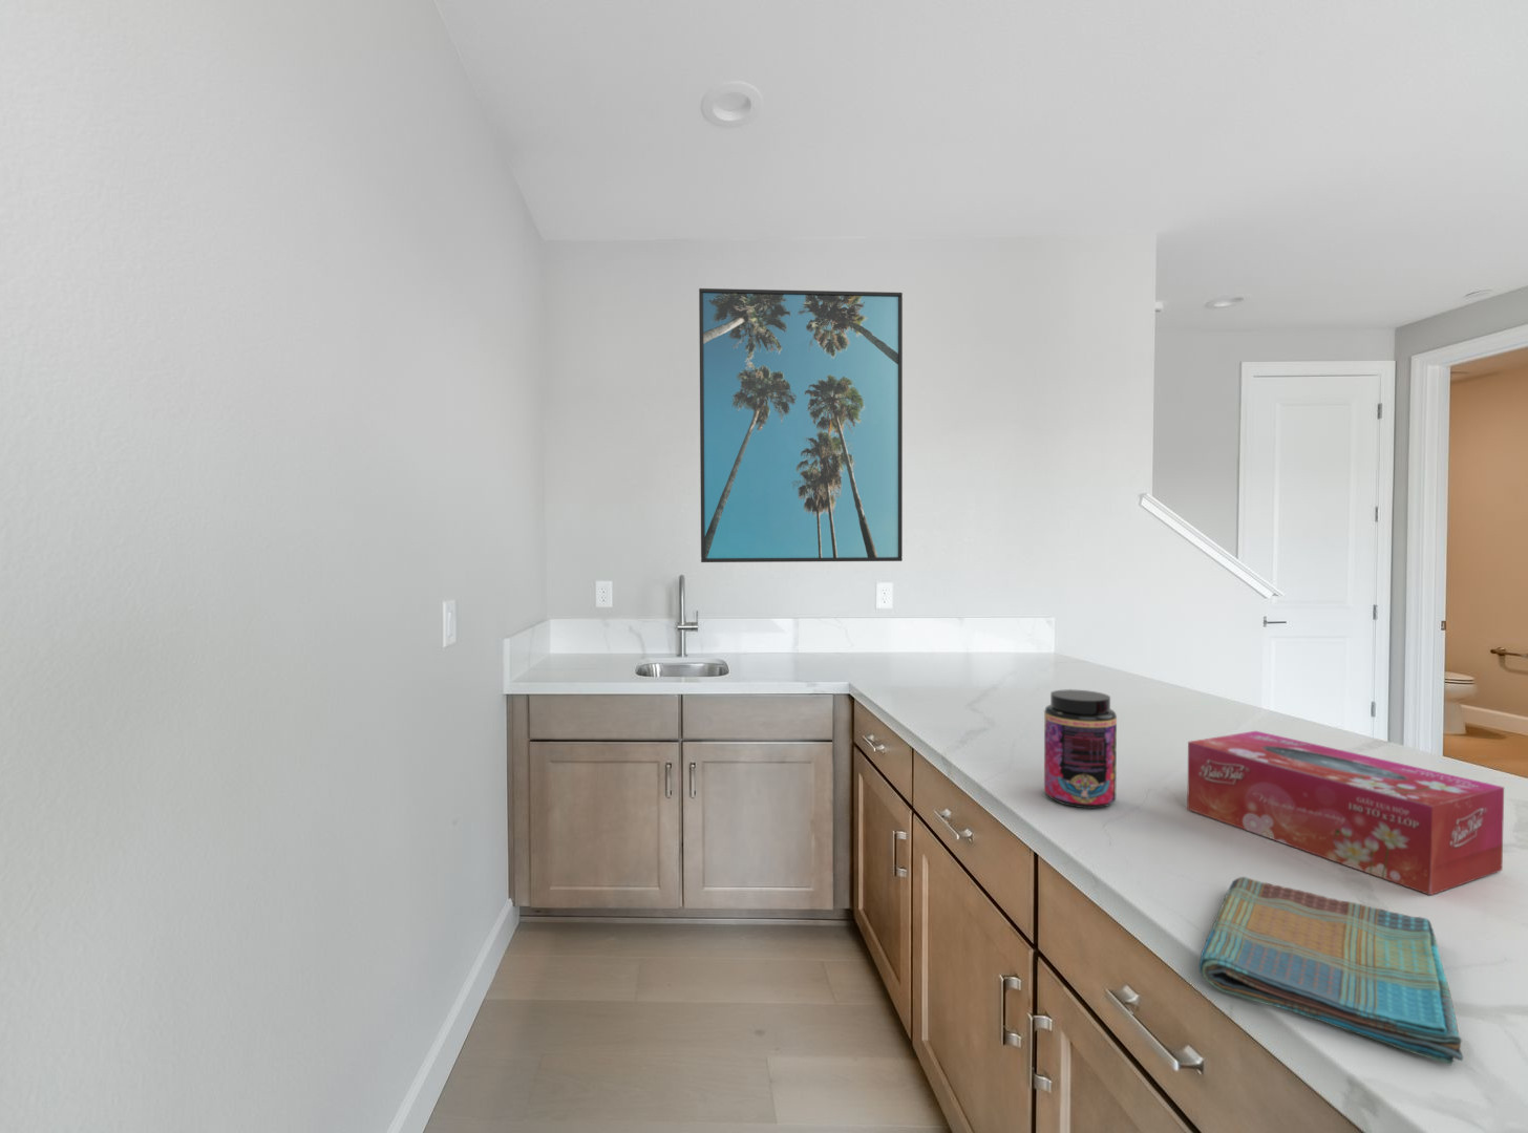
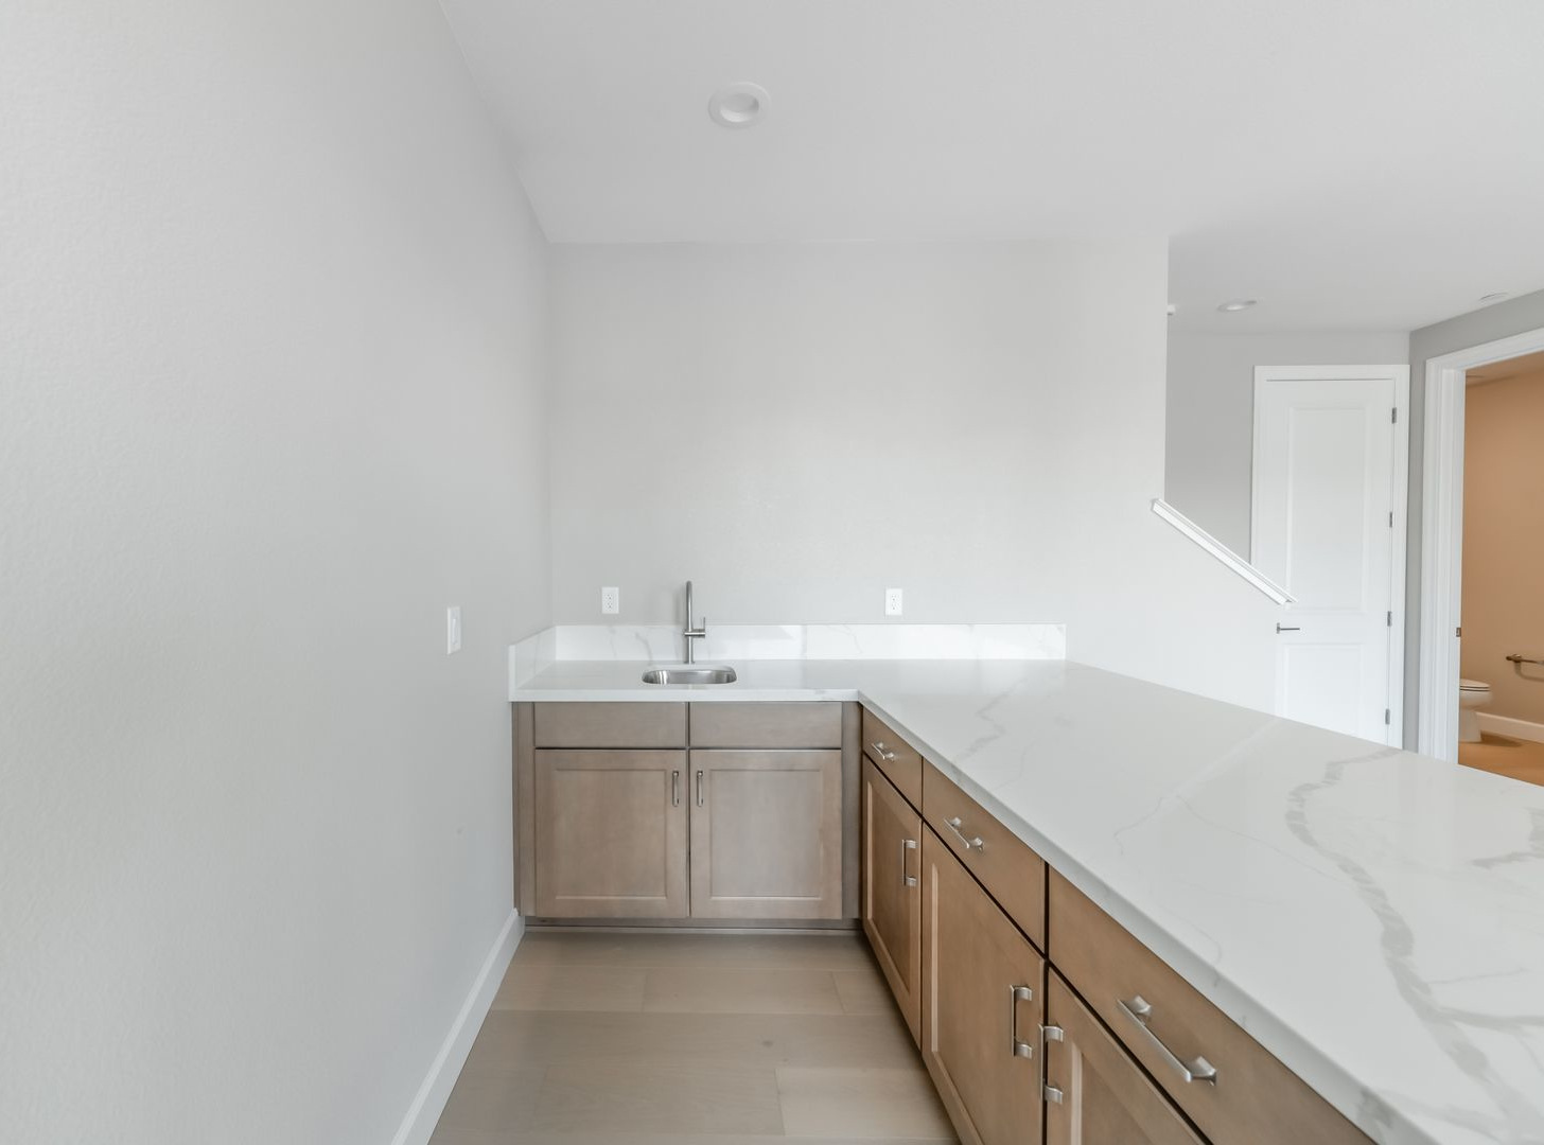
- dish towel [1198,876,1464,1066]
- jar [1044,688,1117,810]
- tissue box [1186,731,1505,896]
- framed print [697,288,903,563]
